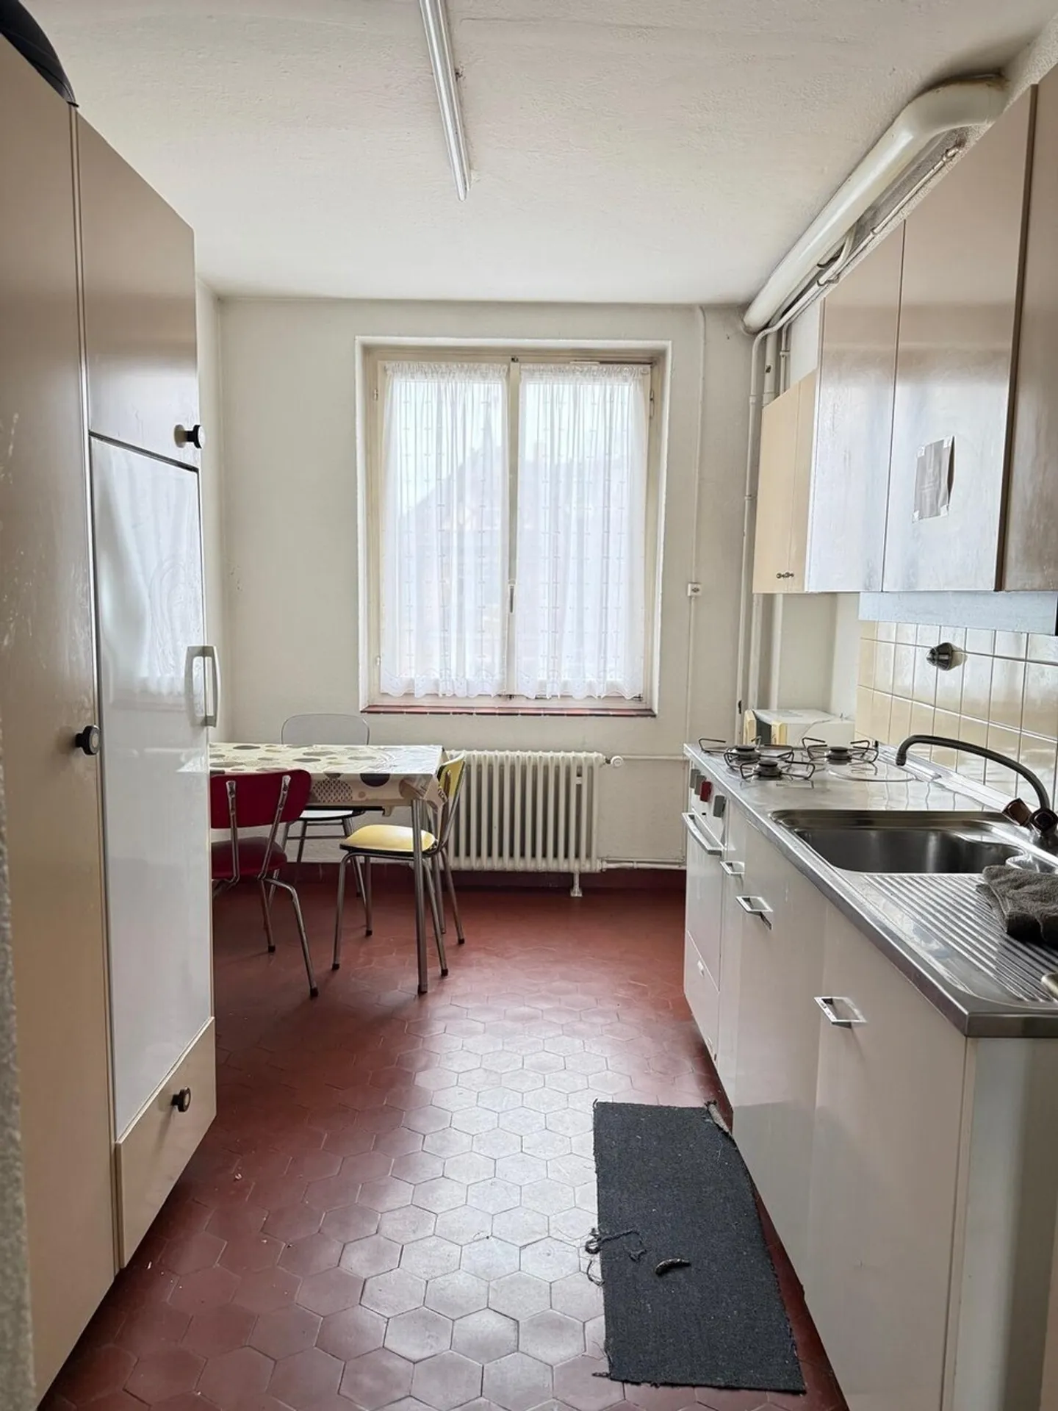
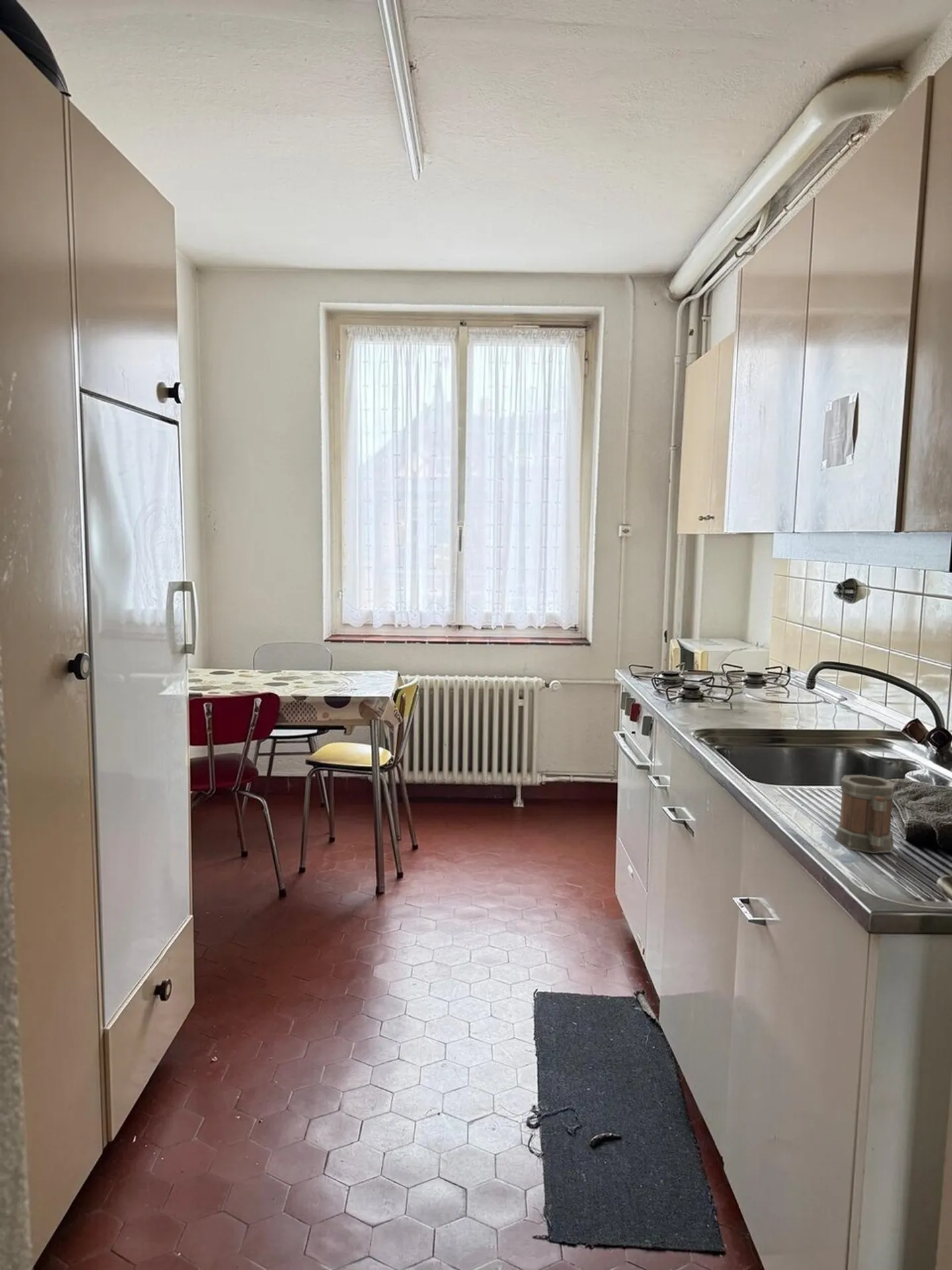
+ mug [834,774,896,854]
